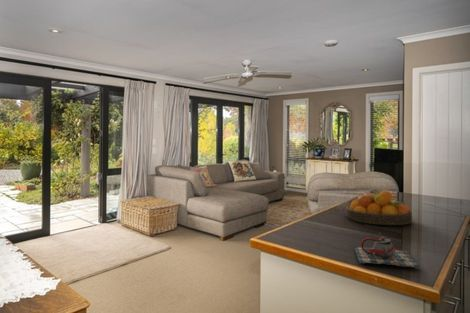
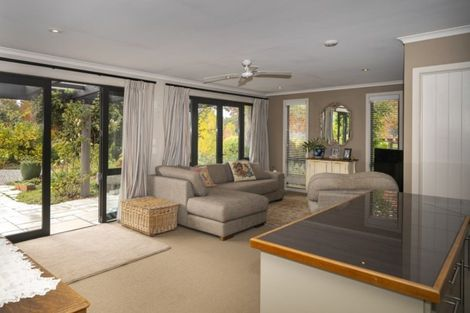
- fruit bowl [344,190,413,226]
- teapot [353,235,421,270]
